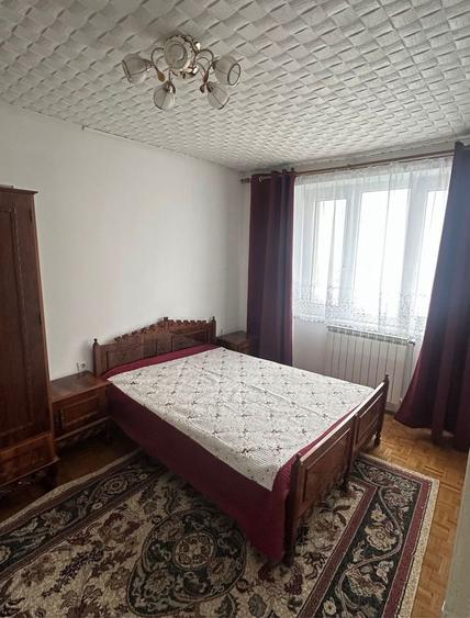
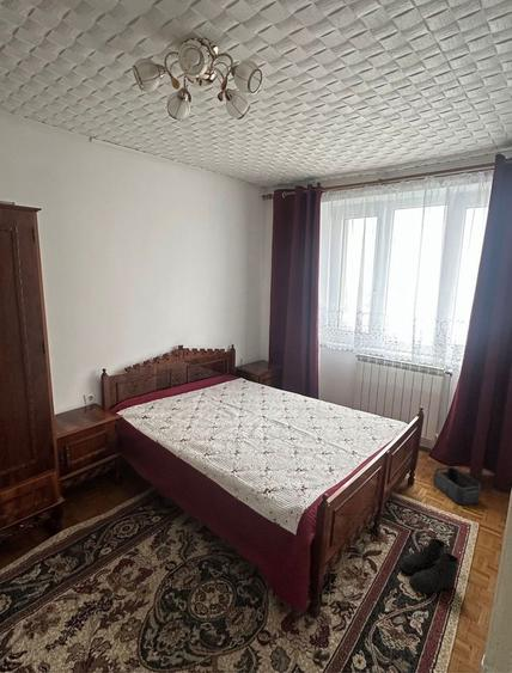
+ boots [400,537,461,594]
+ storage bin [432,465,482,506]
